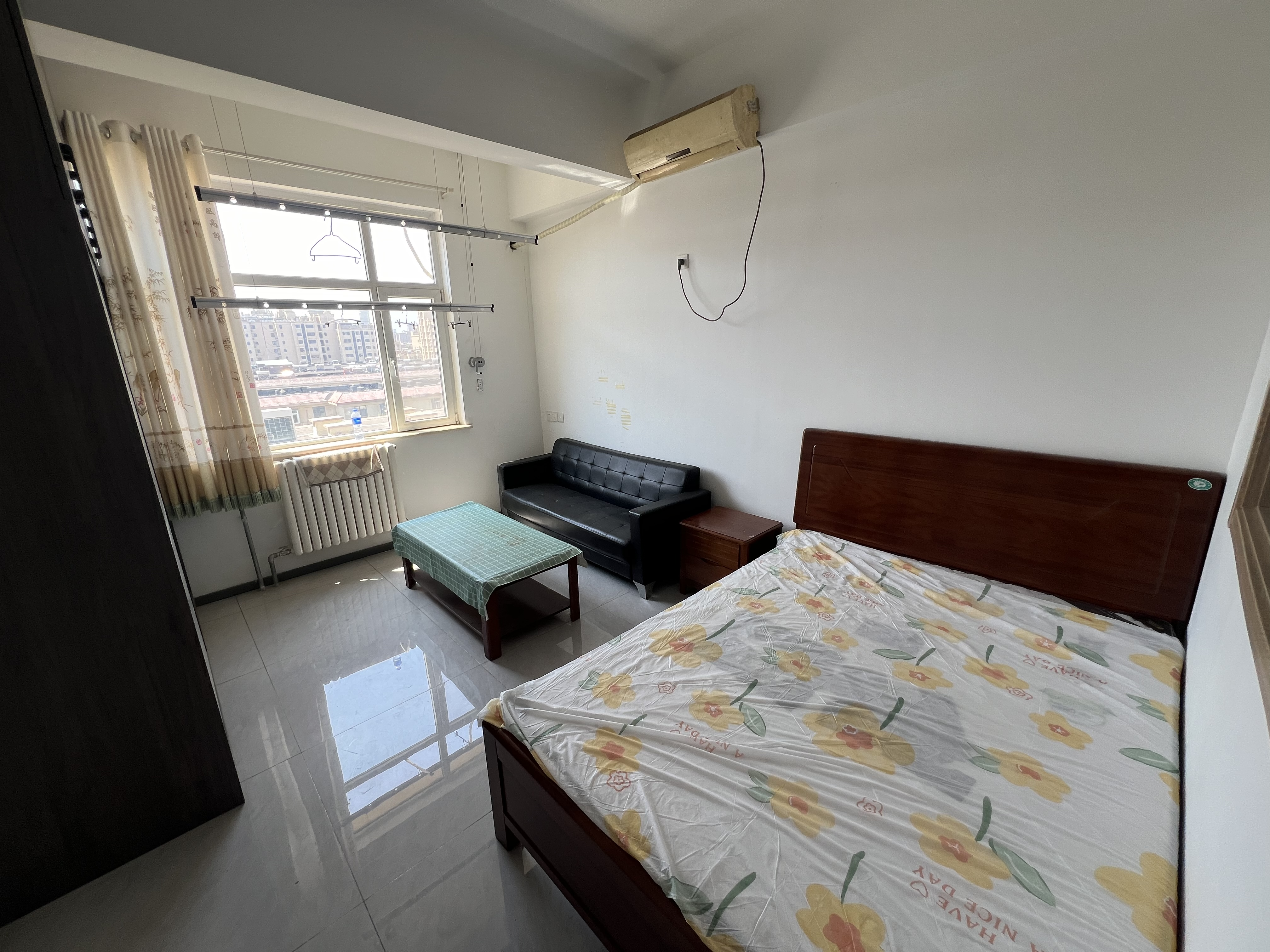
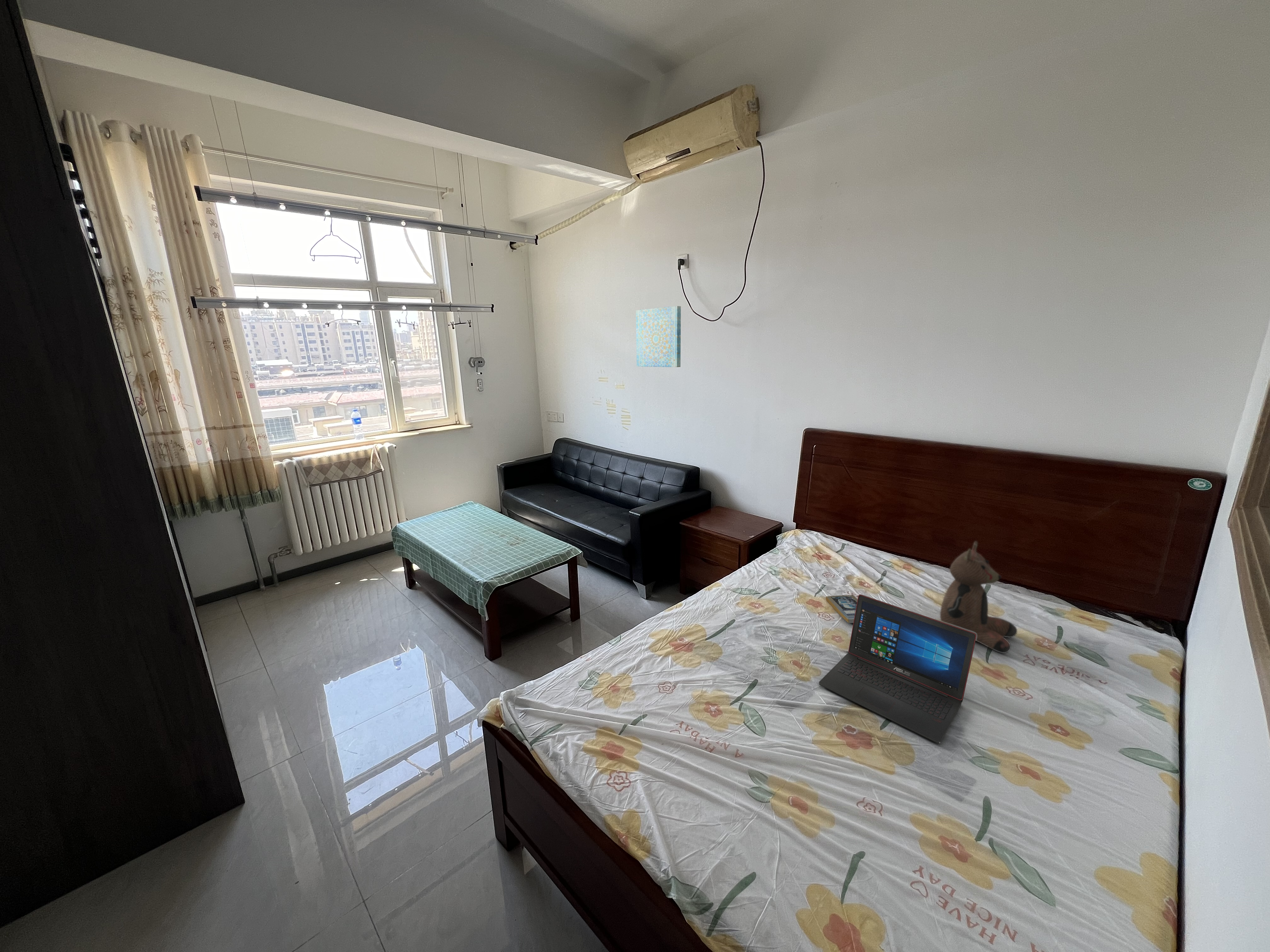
+ laptop [819,594,976,744]
+ teddy bear [940,541,1017,654]
+ wall art [636,306,681,367]
+ book [826,595,858,623]
